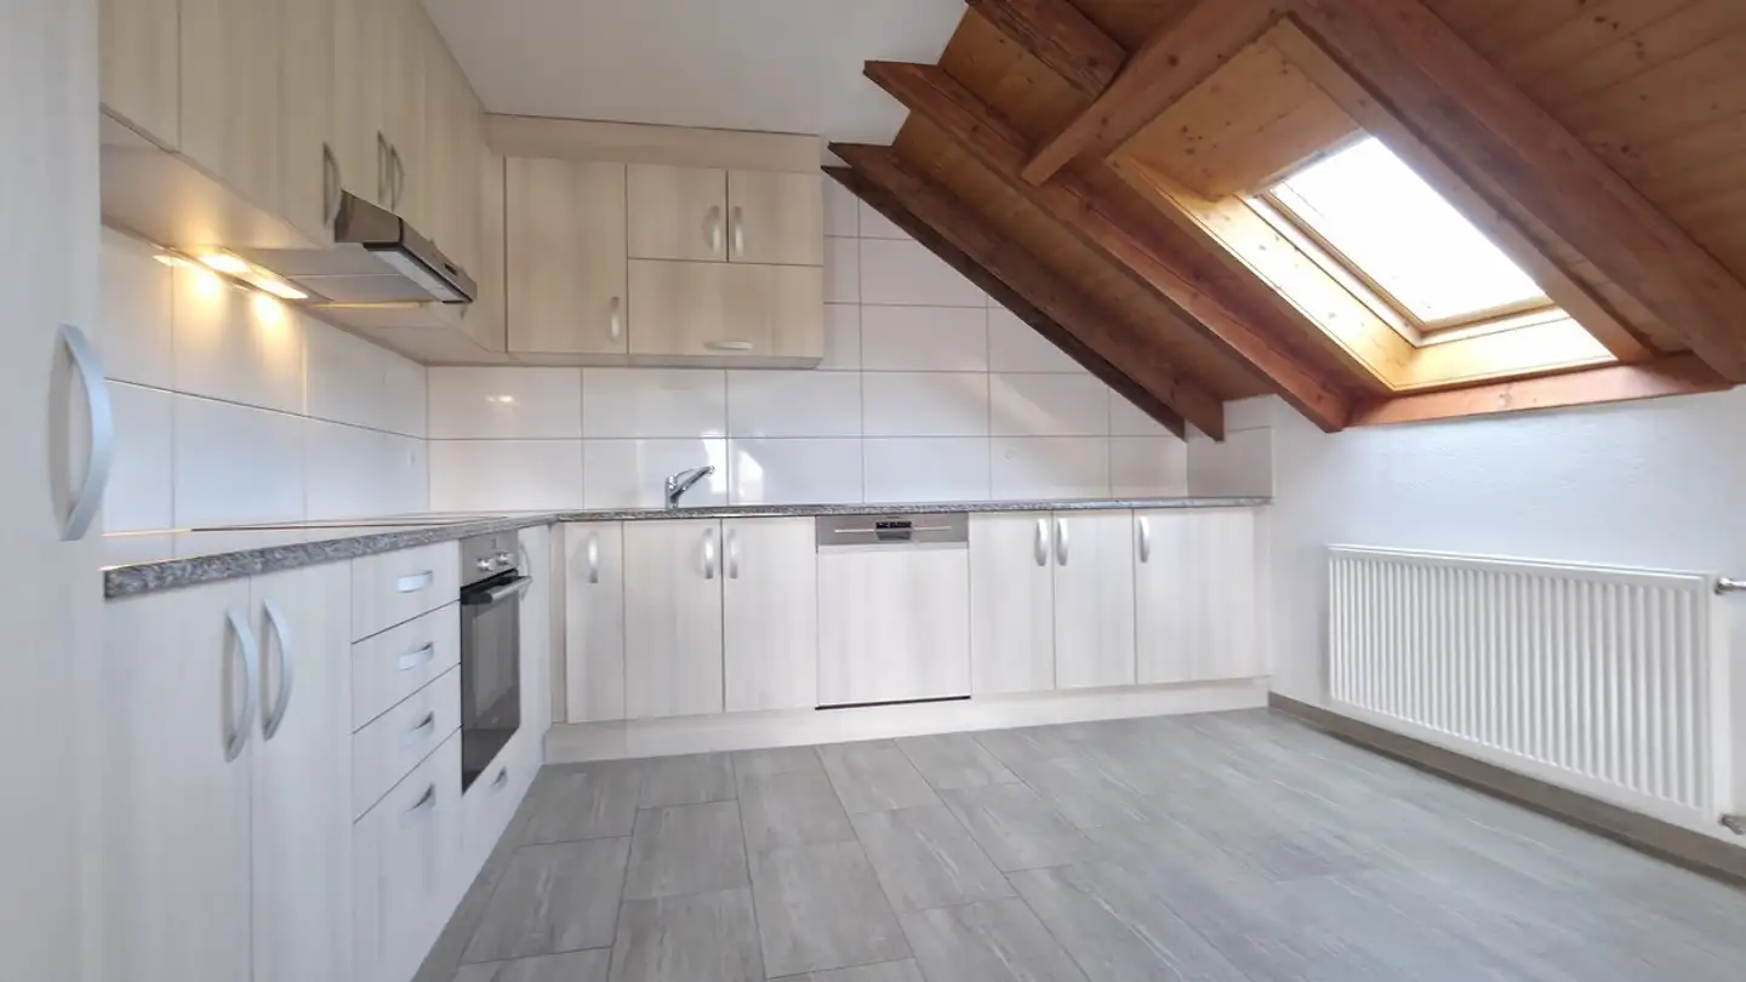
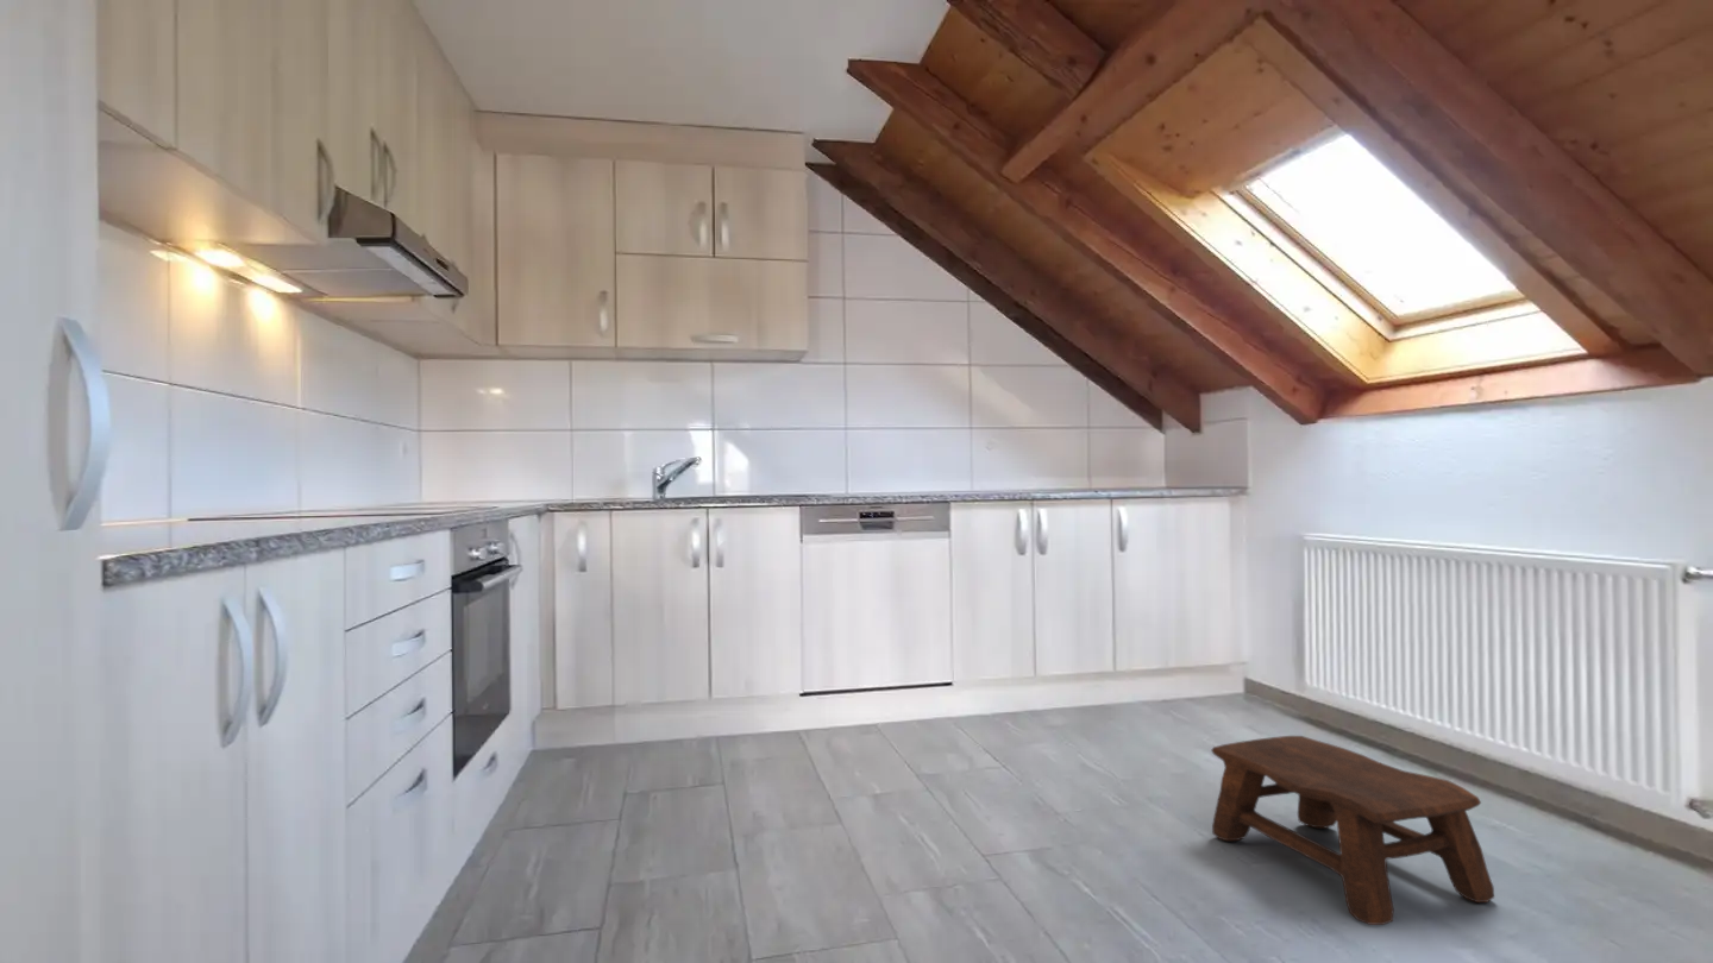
+ stool [1210,735,1495,926]
